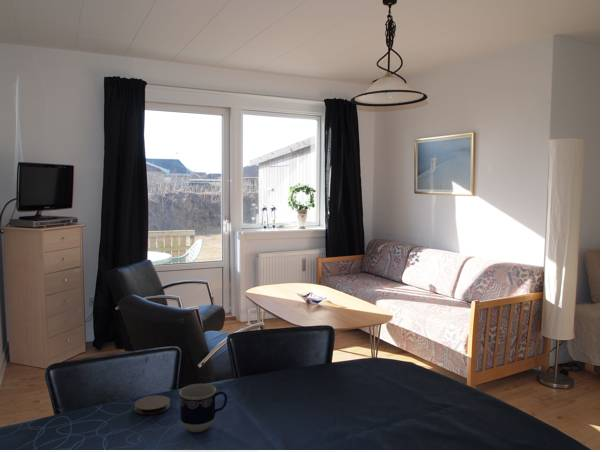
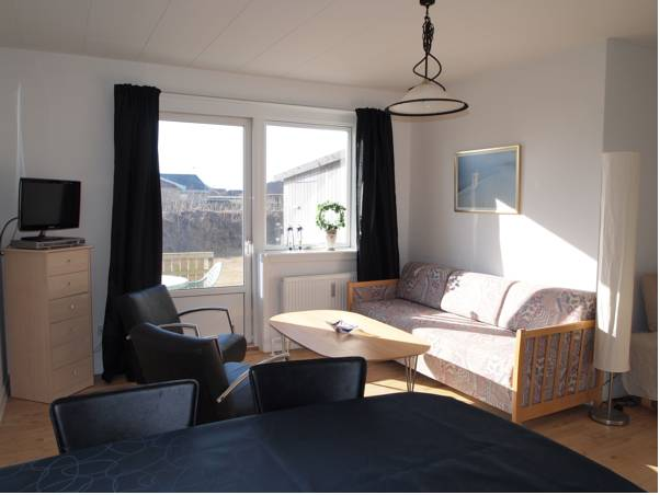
- coaster [133,394,171,415]
- cup [178,383,228,433]
